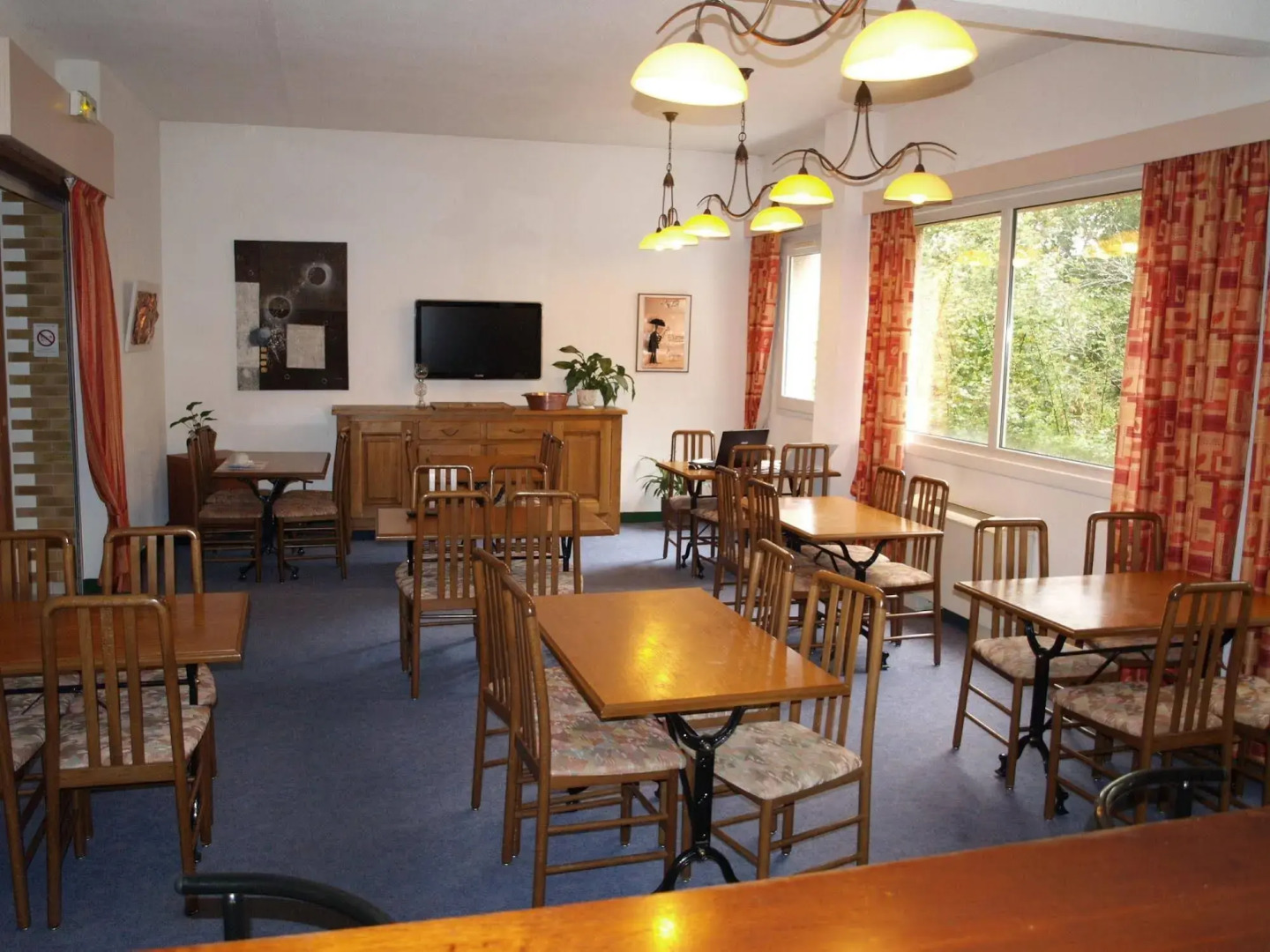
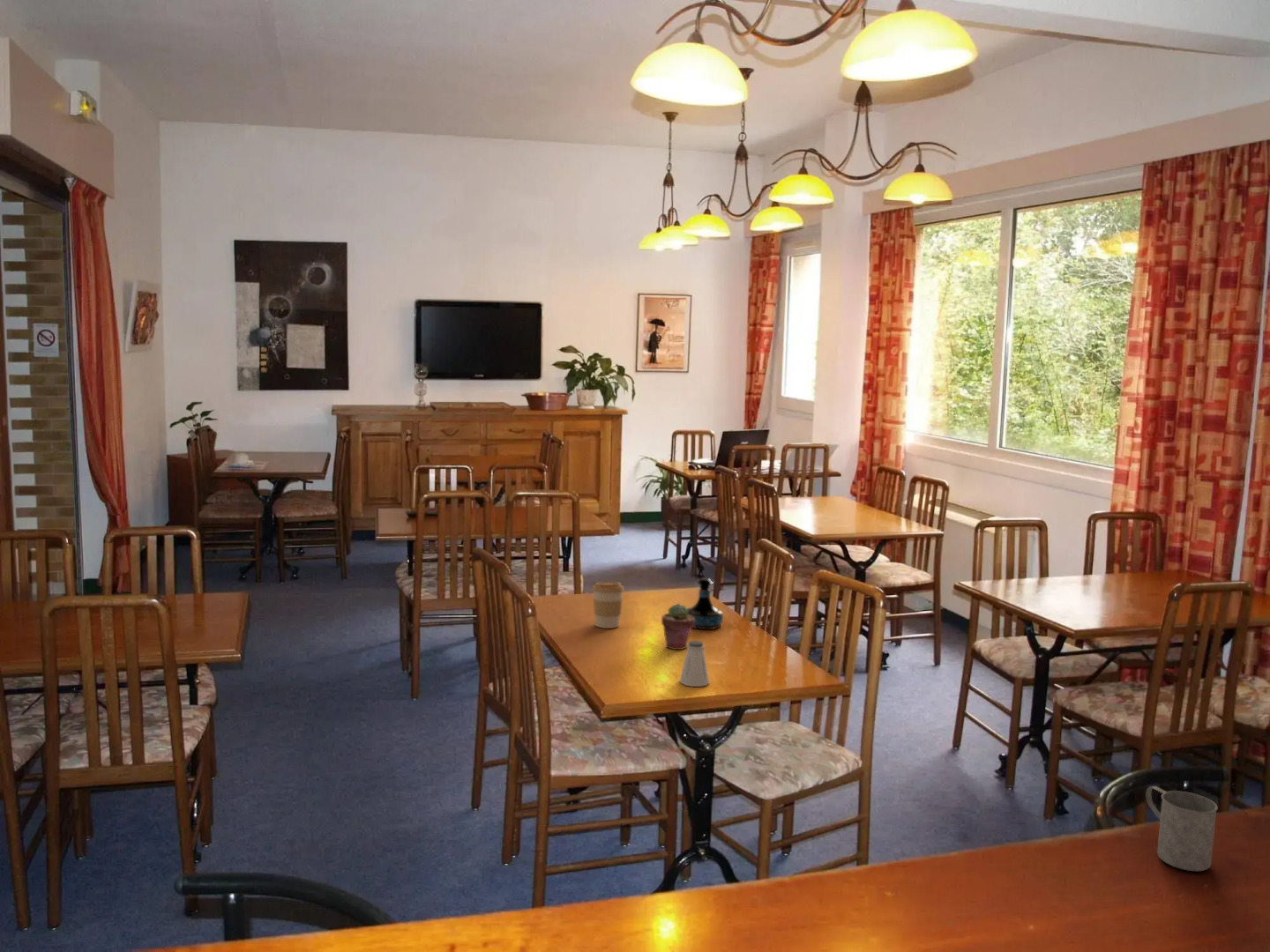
+ tequila bottle [686,577,724,630]
+ potted succulent [661,603,695,651]
+ mug [1145,785,1219,872]
+ coffee cup [591,581,625,629]
+ saltshaker [679,640,710,688]
